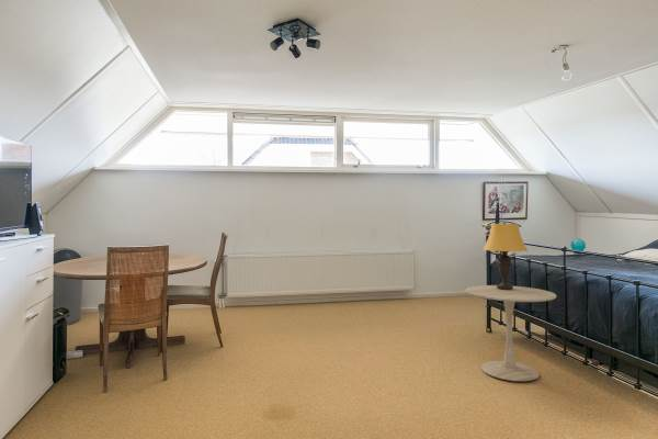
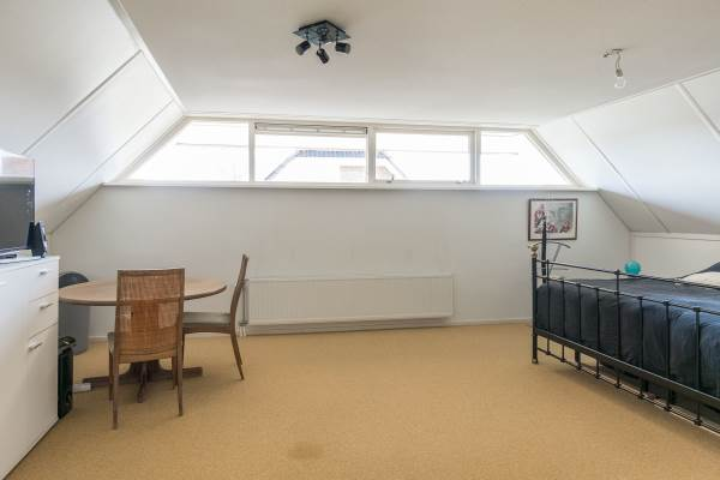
- table lamp [483,222,529,290]
- side table [465,284,557,382]
